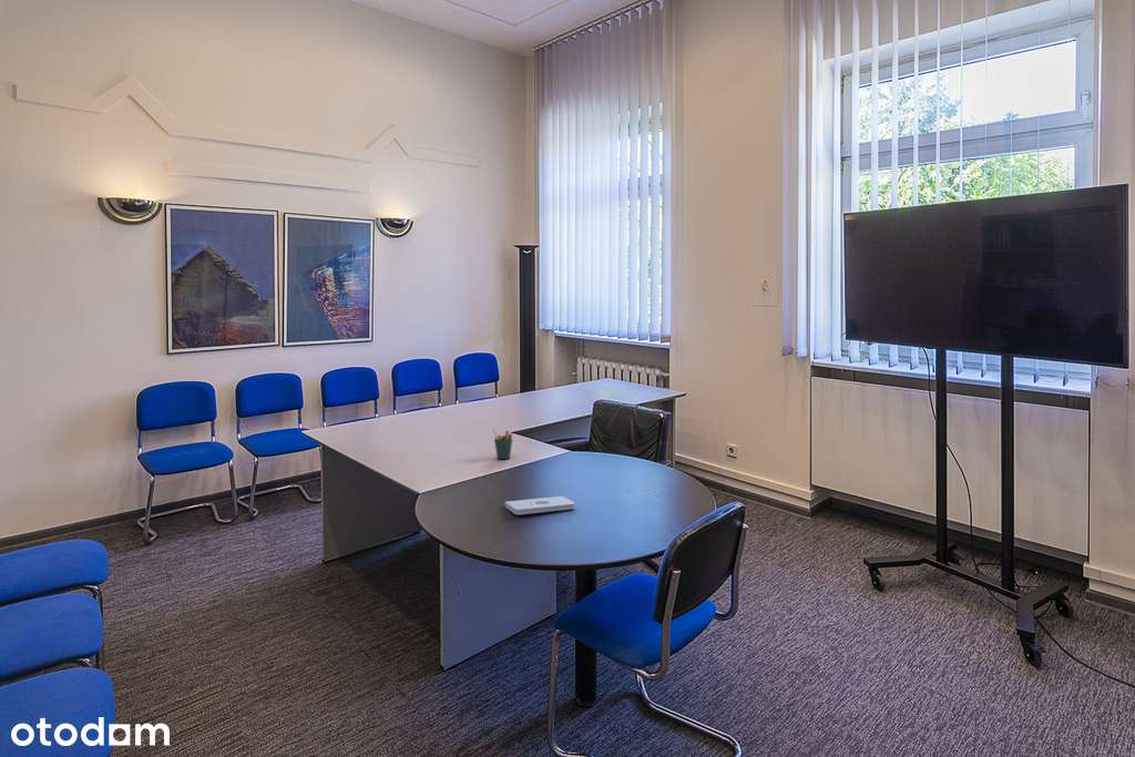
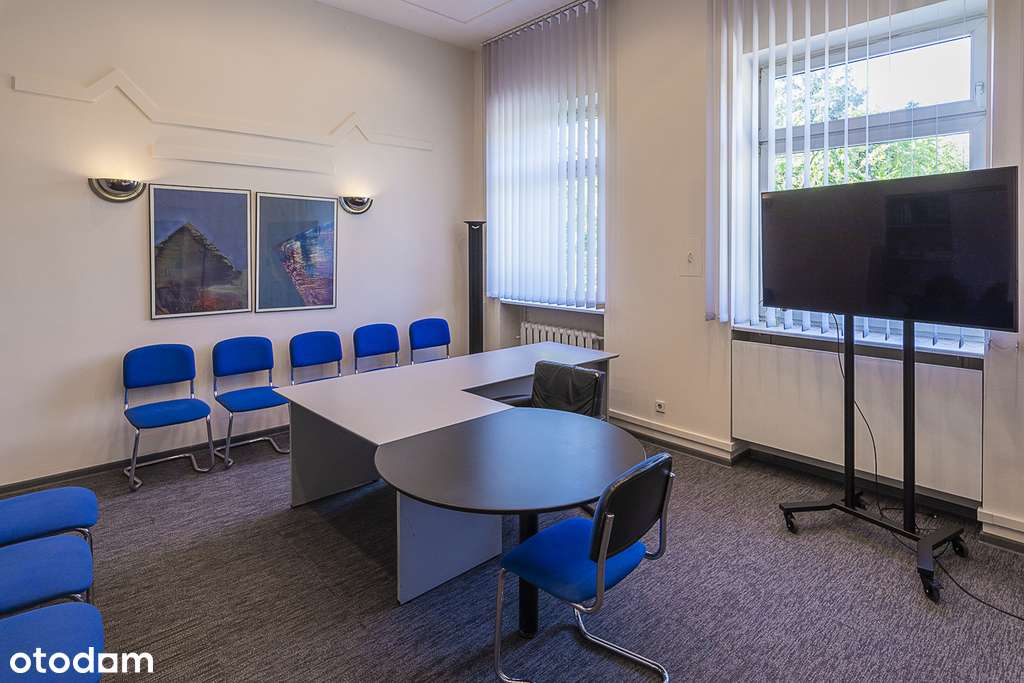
- notepad [504,495,576,515]
- pen holder [492,428,513,460]
